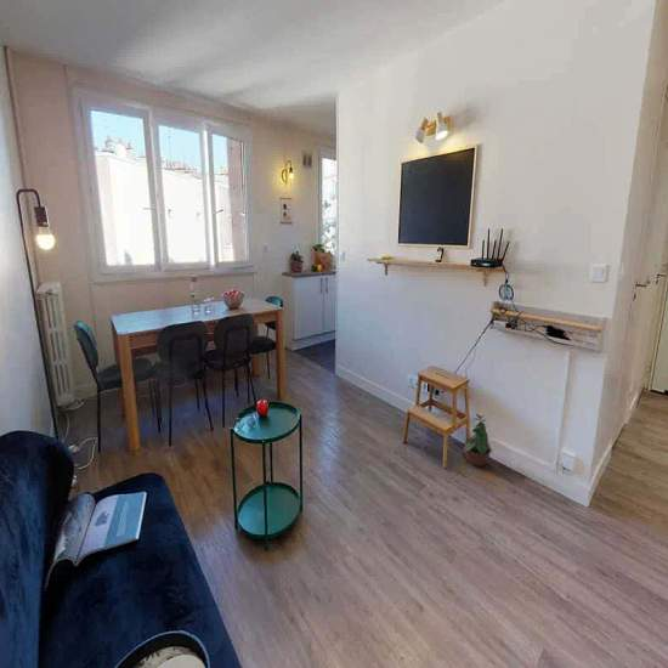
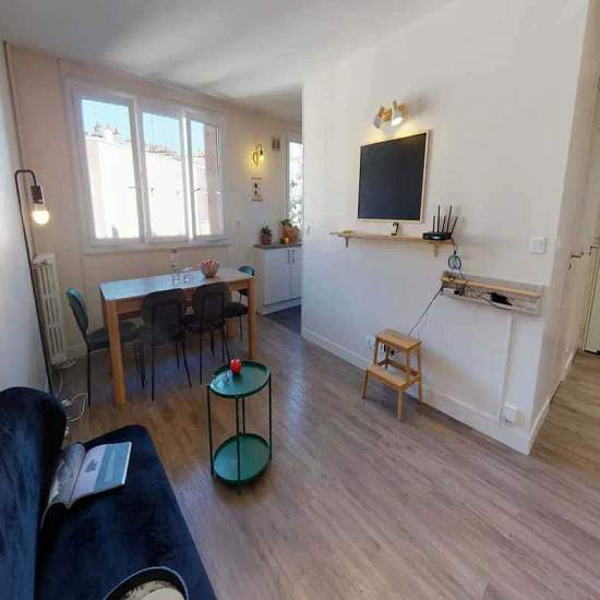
- potted plant [463,413,494,468]
